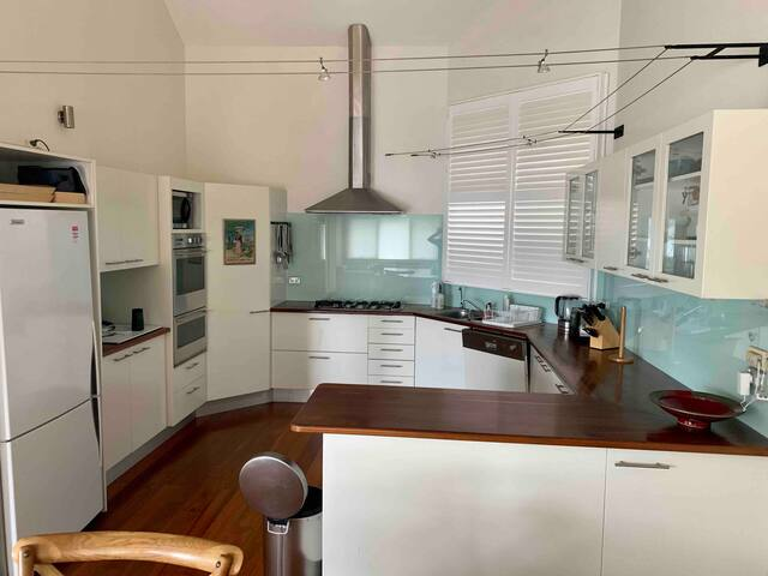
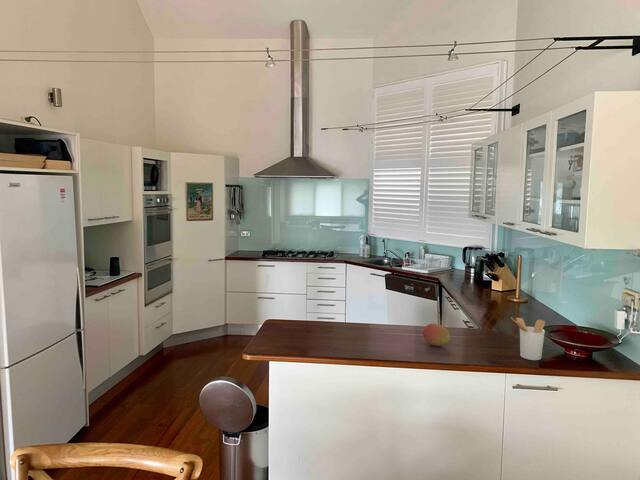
+ fruit [422,322,451,347]
+ utensil holder [510,316,546,361]
